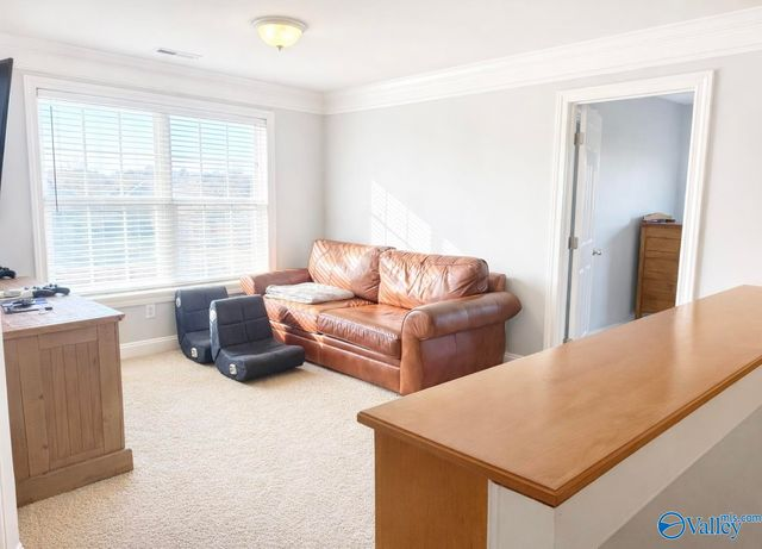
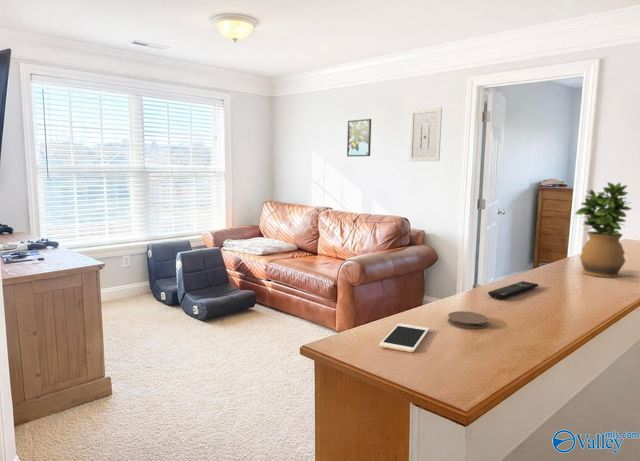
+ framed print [346,118,372,158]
+ coaster [447,310,489,330]
+ wall art [408,106,443,162]
+ potted plant [574,181,633,278]
+ cell phone [379,322,430,353]
+ remote control [487,280,539,300]
